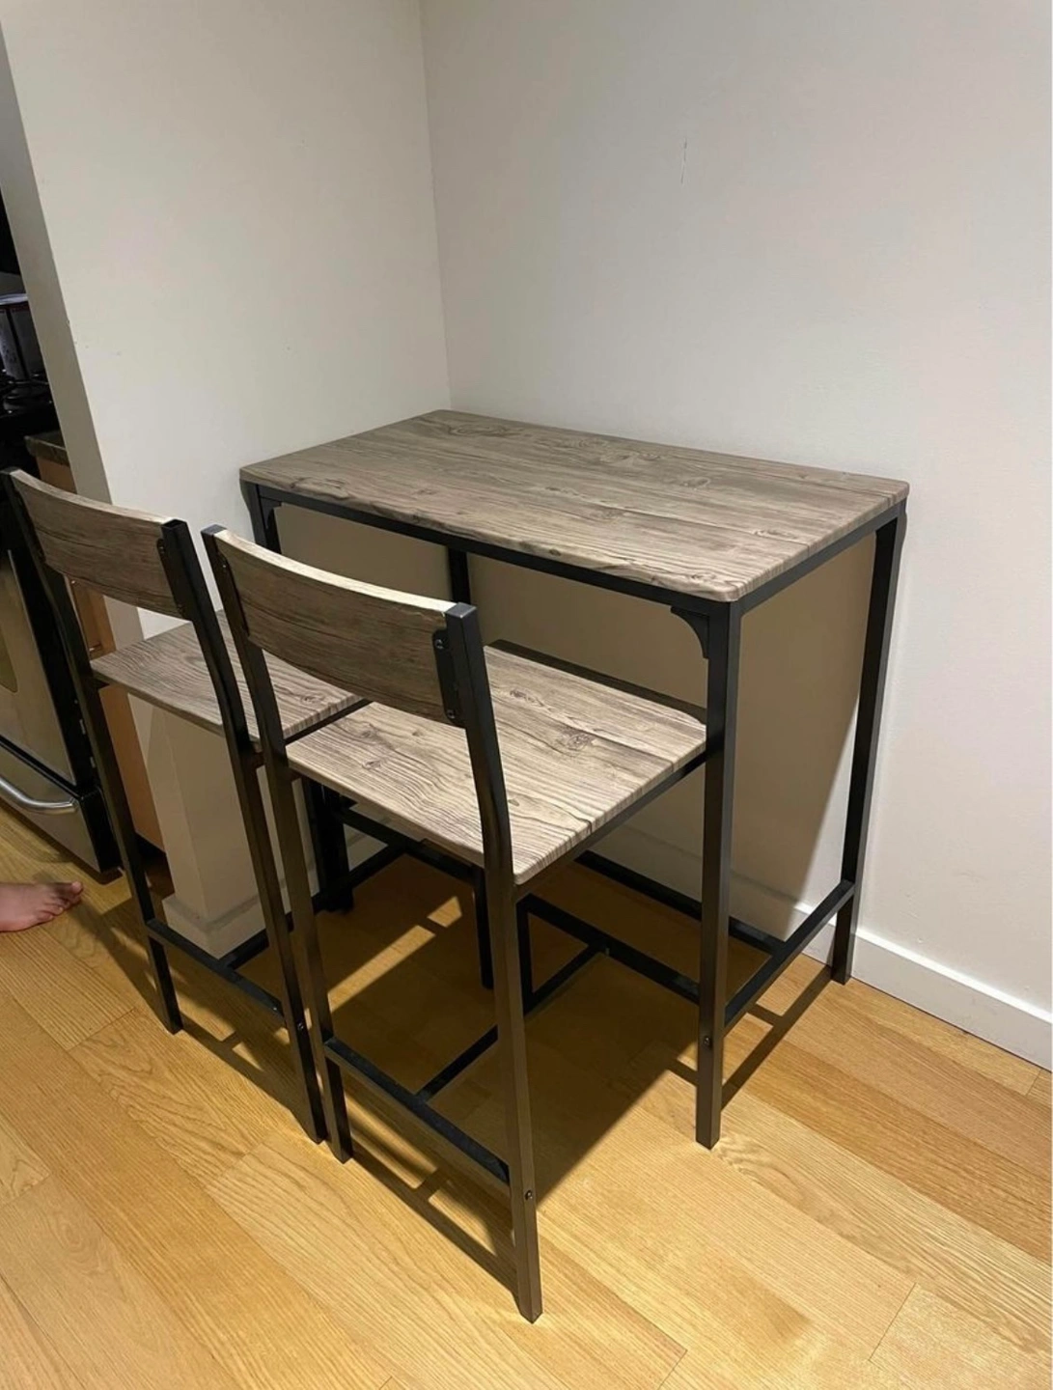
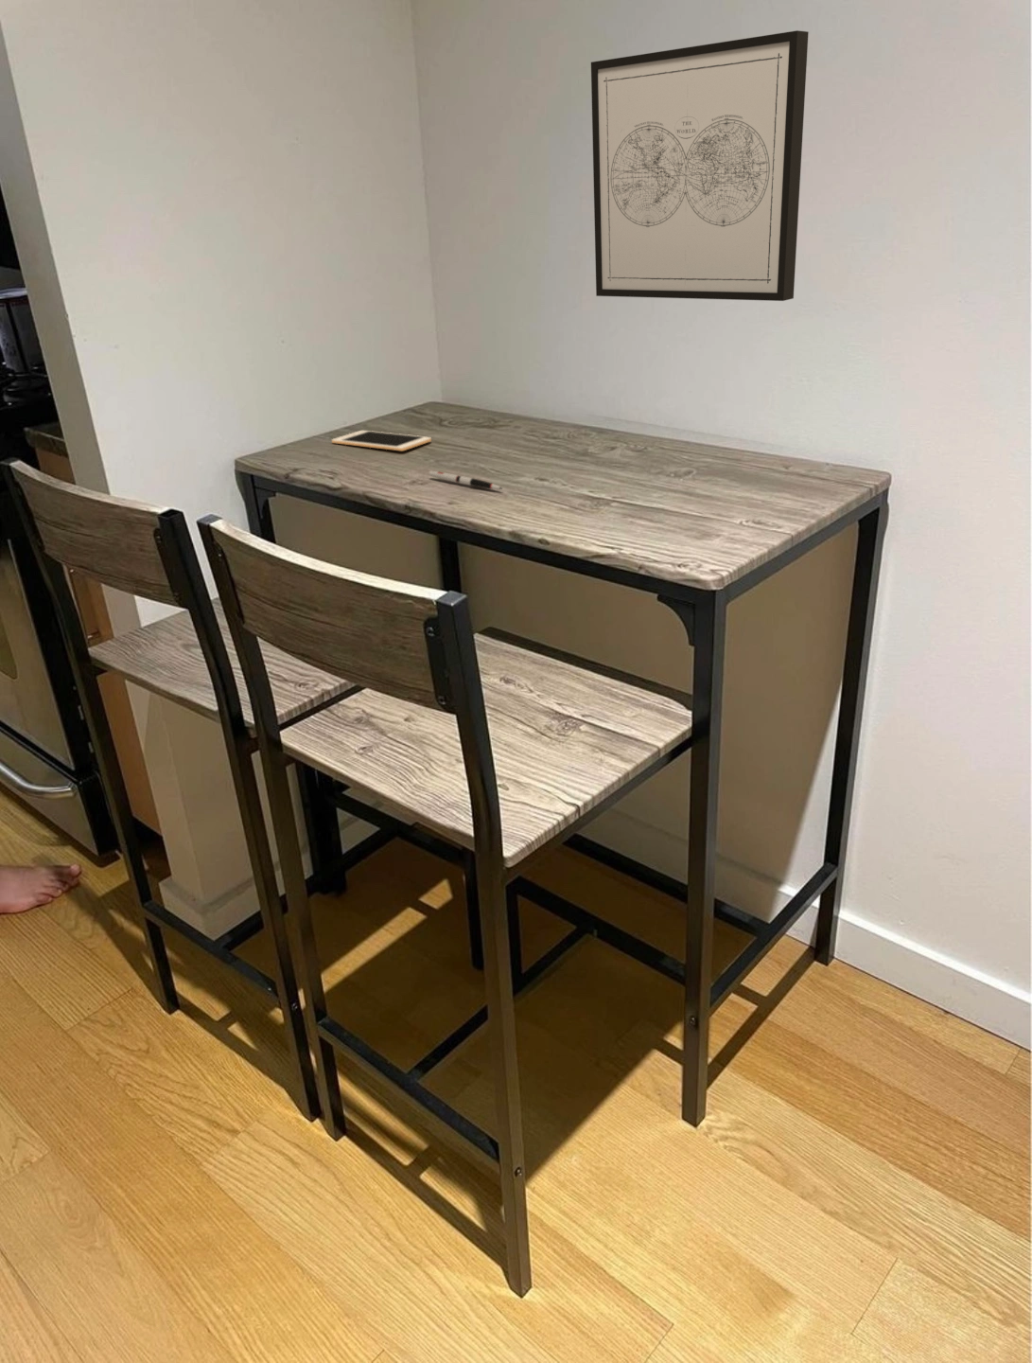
+ cell phone [331,429,433,451]
+ pen [427,470,503,490]
+ wall art [590,29,810,301]
